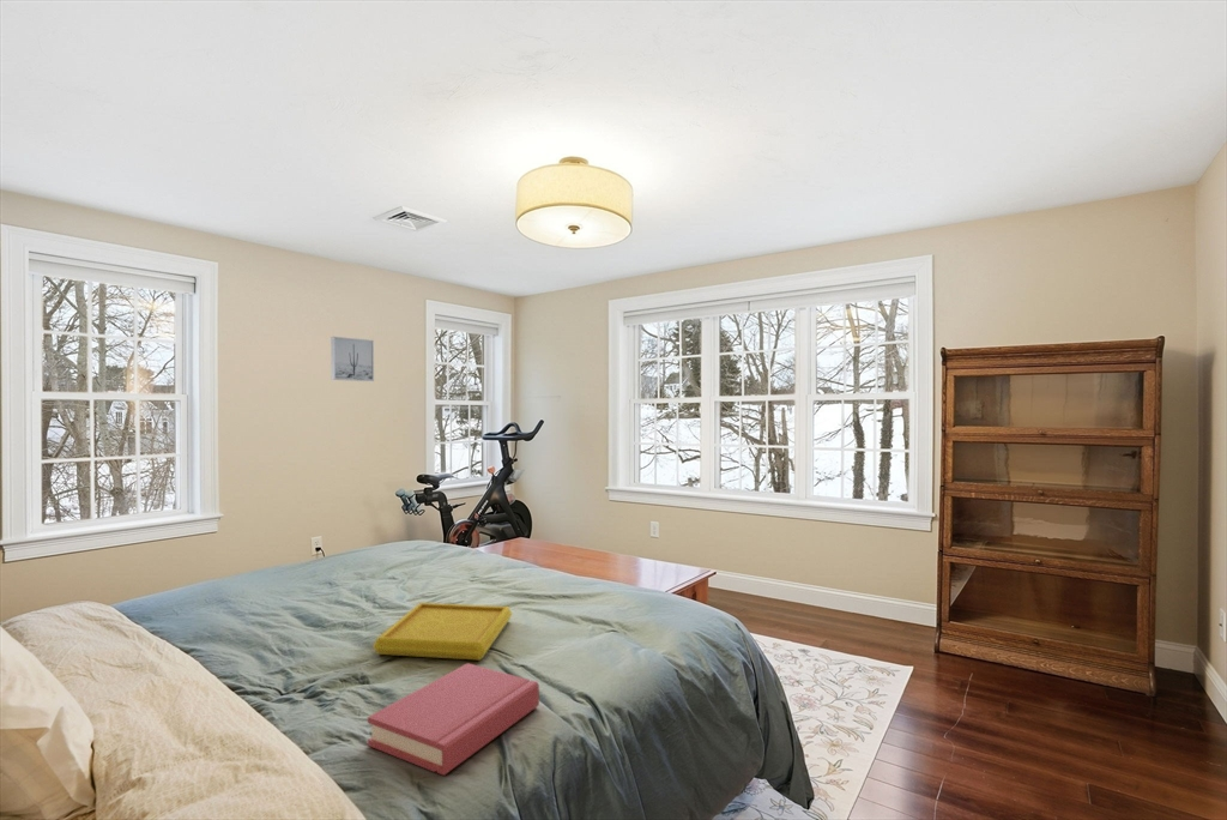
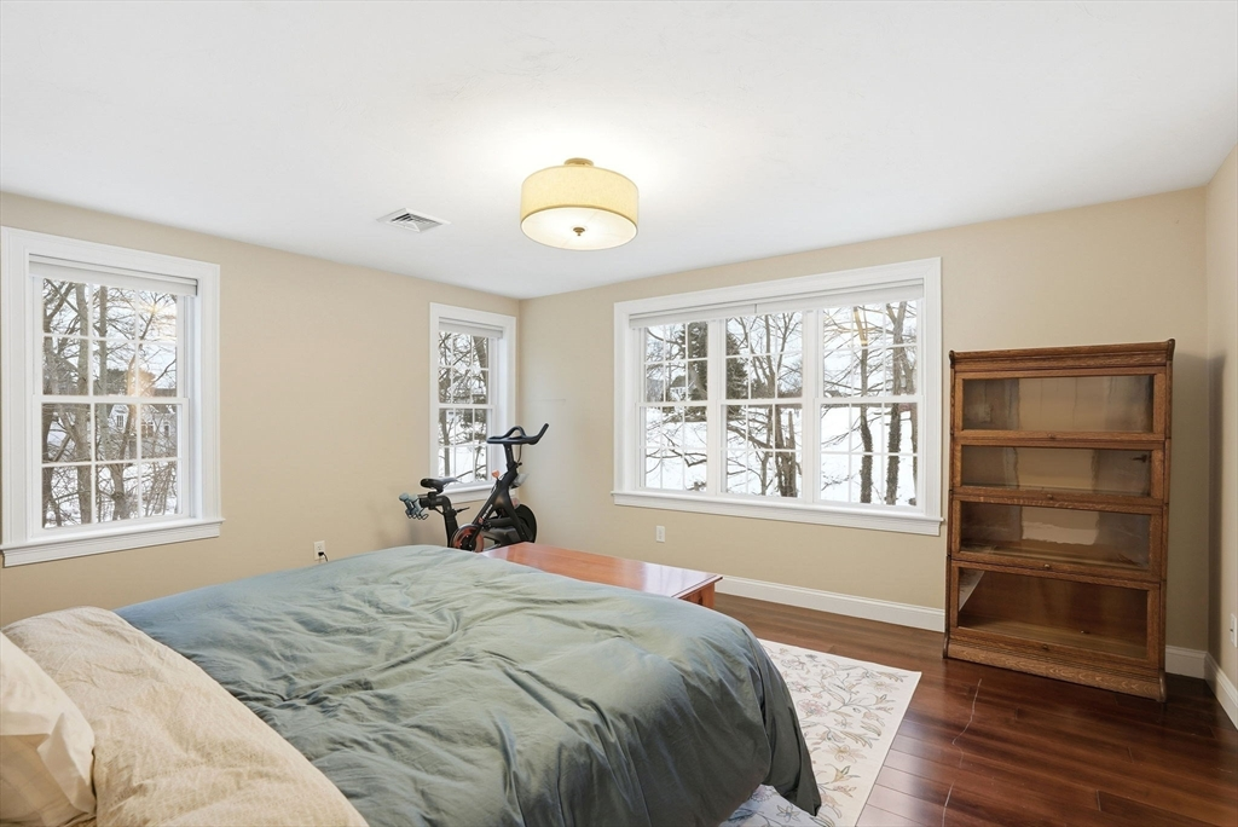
- wall art [330,336,375,382]
- hardback book [367,662,540,777]
- serving tray [371,602,513,662]
